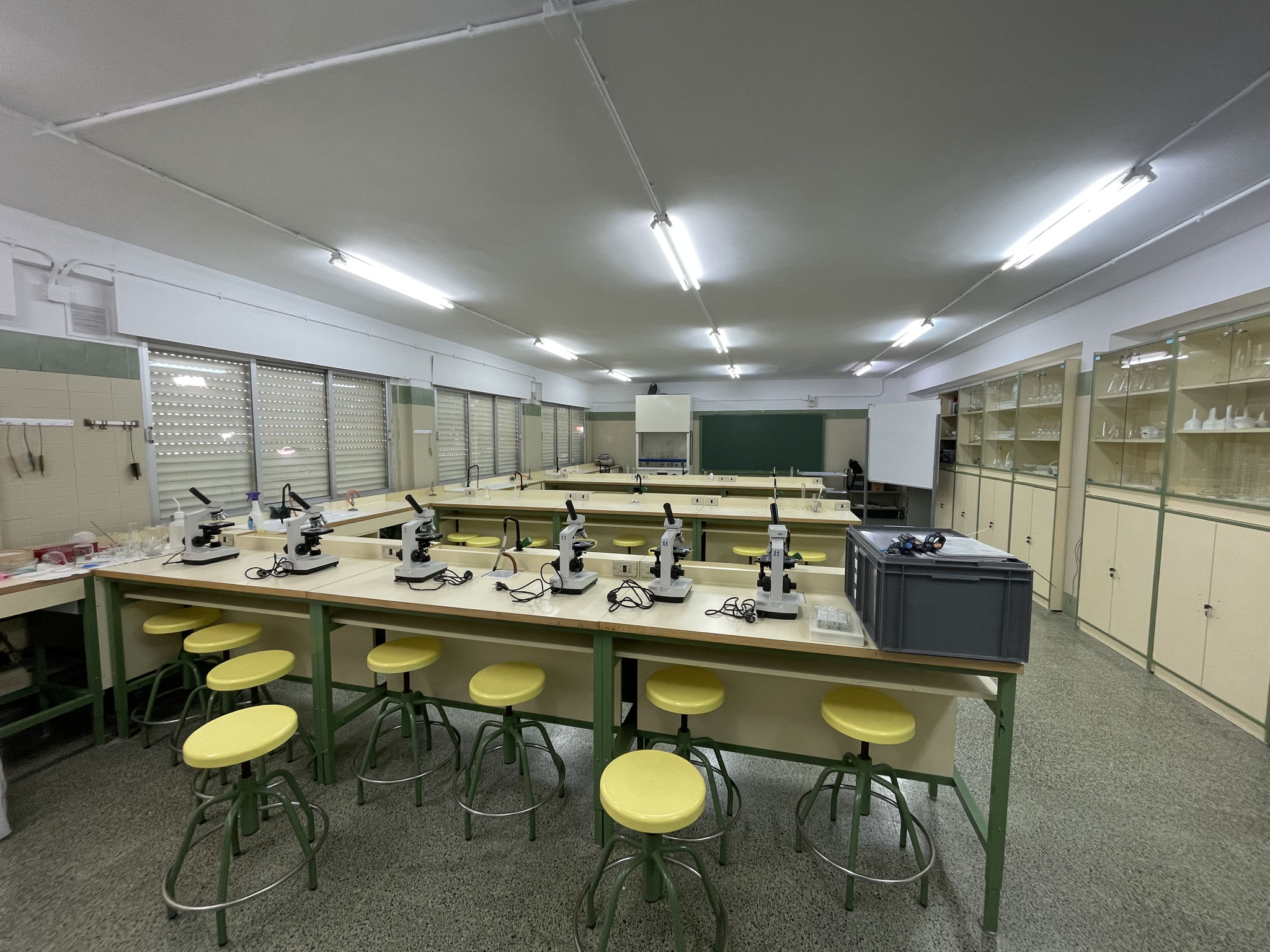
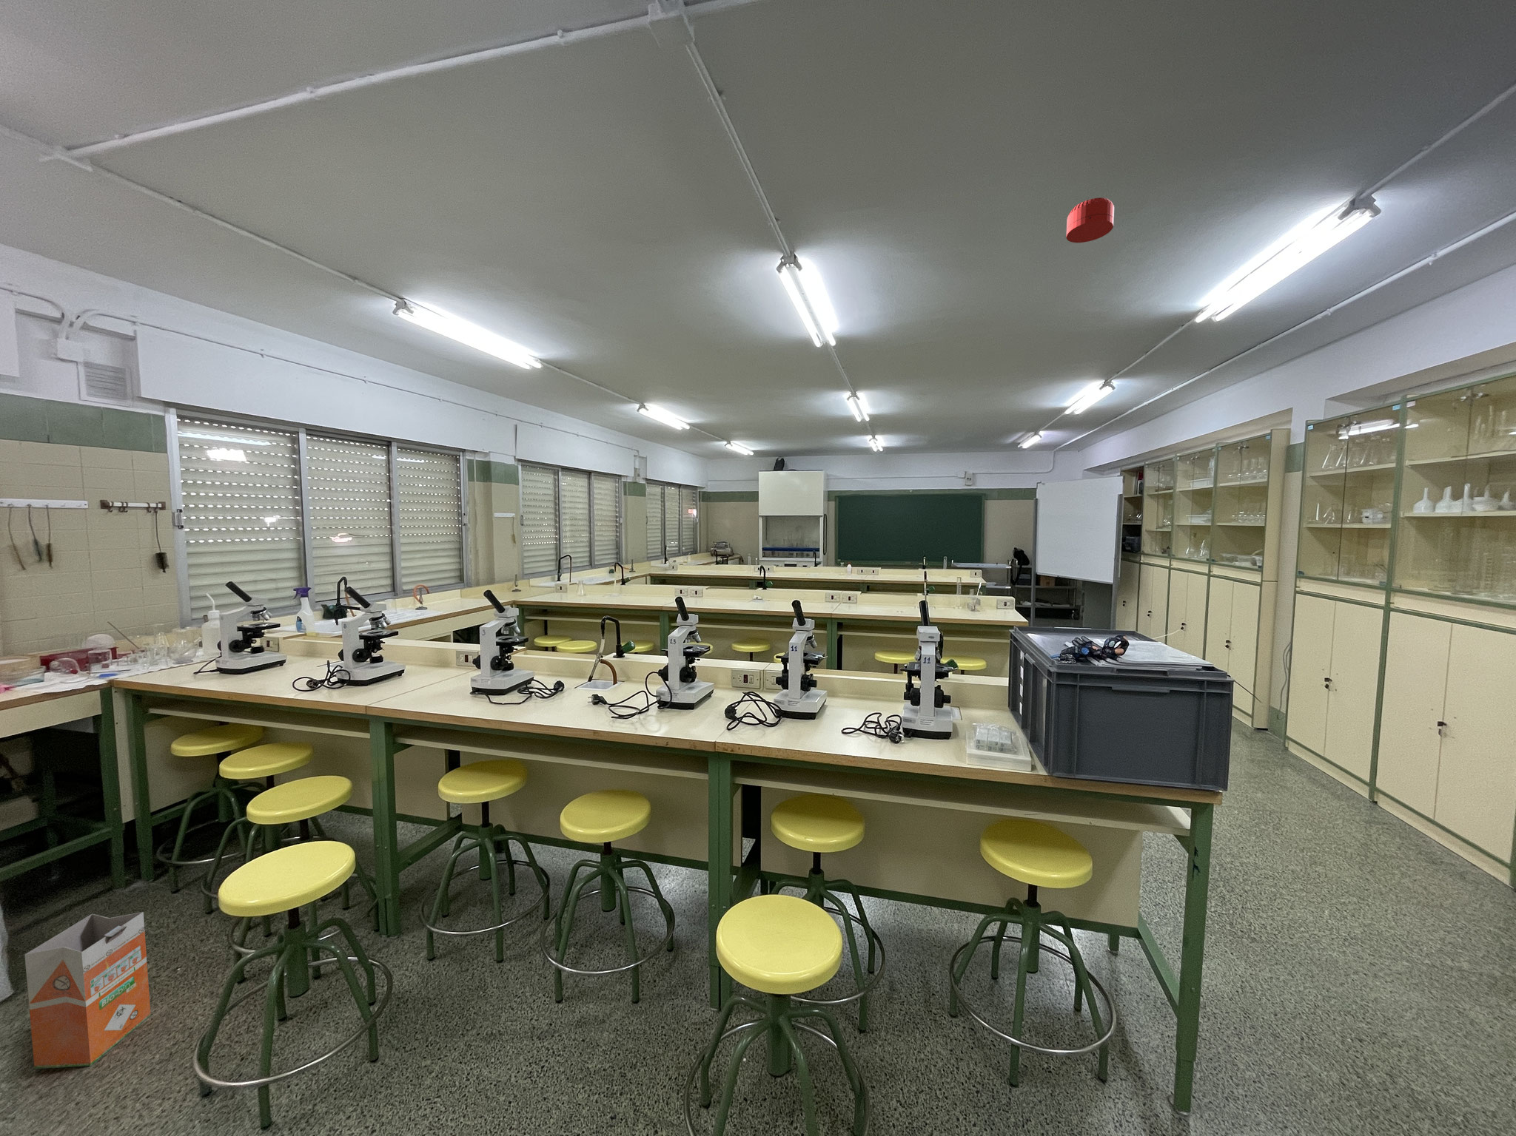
+ waste bin [24,912,152,1069]
+ smoke detector [1065,197,1115,243]
